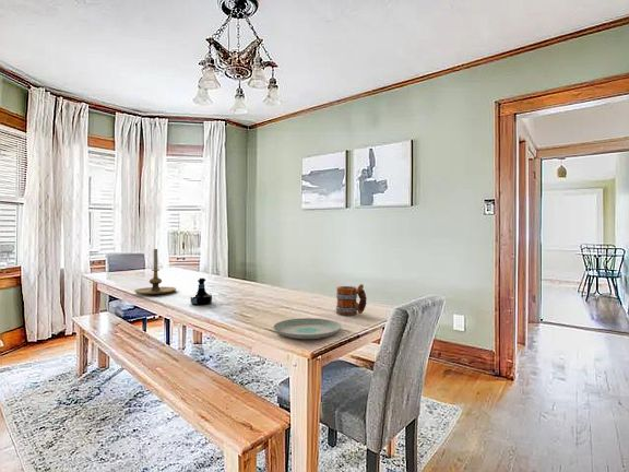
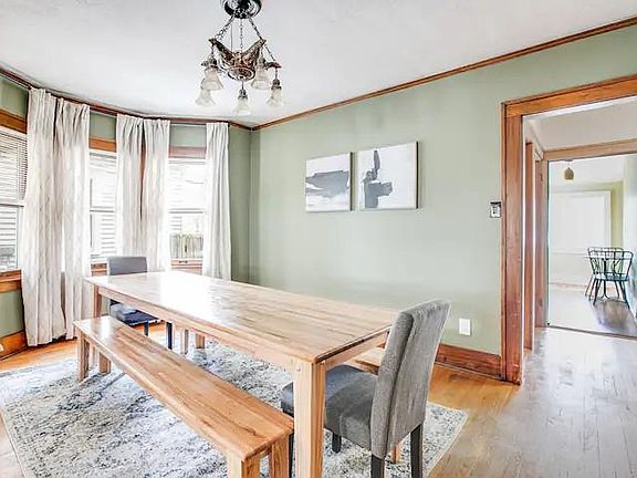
- candle holder [133,248,177,295]
- tequila bottle [190,276,213,306]
- plate [272,317,342,340]
- mug [335,283,368,316]
